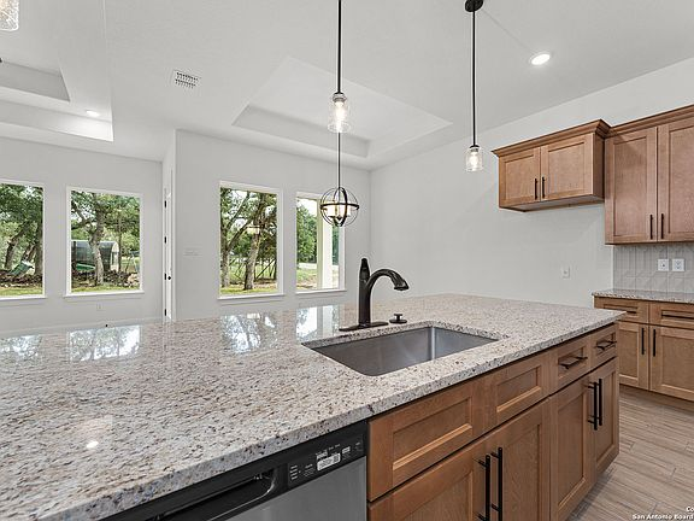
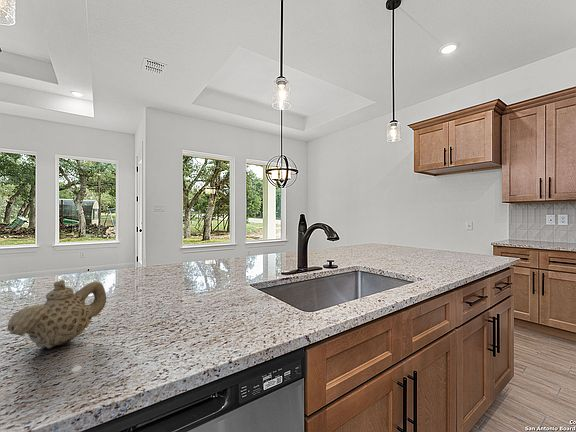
+ teapot [6,279,107,349]
